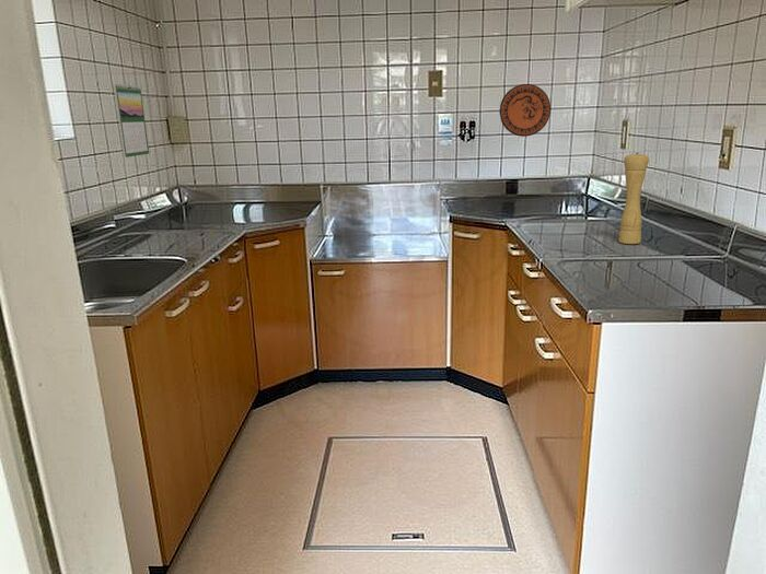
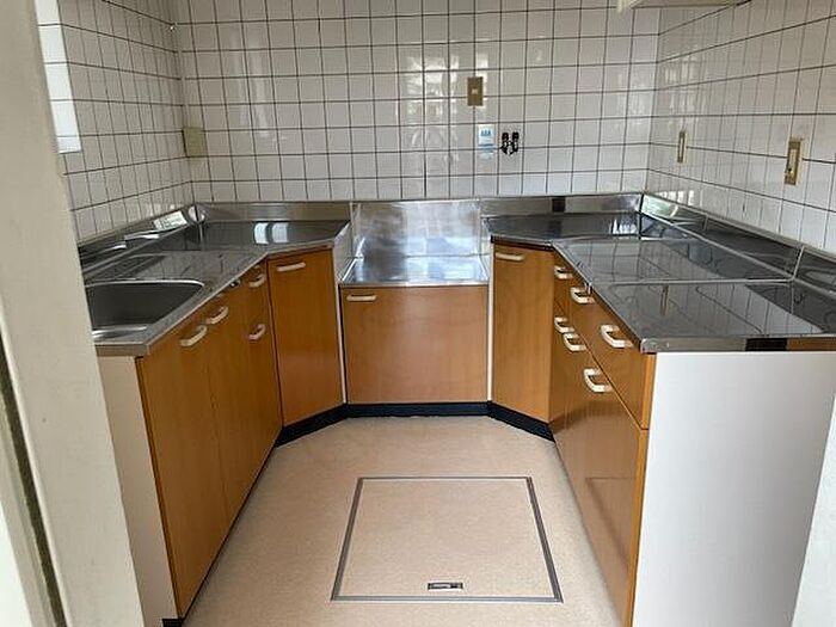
- pepper mill [617,152,650,245]
- calendar [113,82,150,159]
- decorative plate [499,83,552,138]
